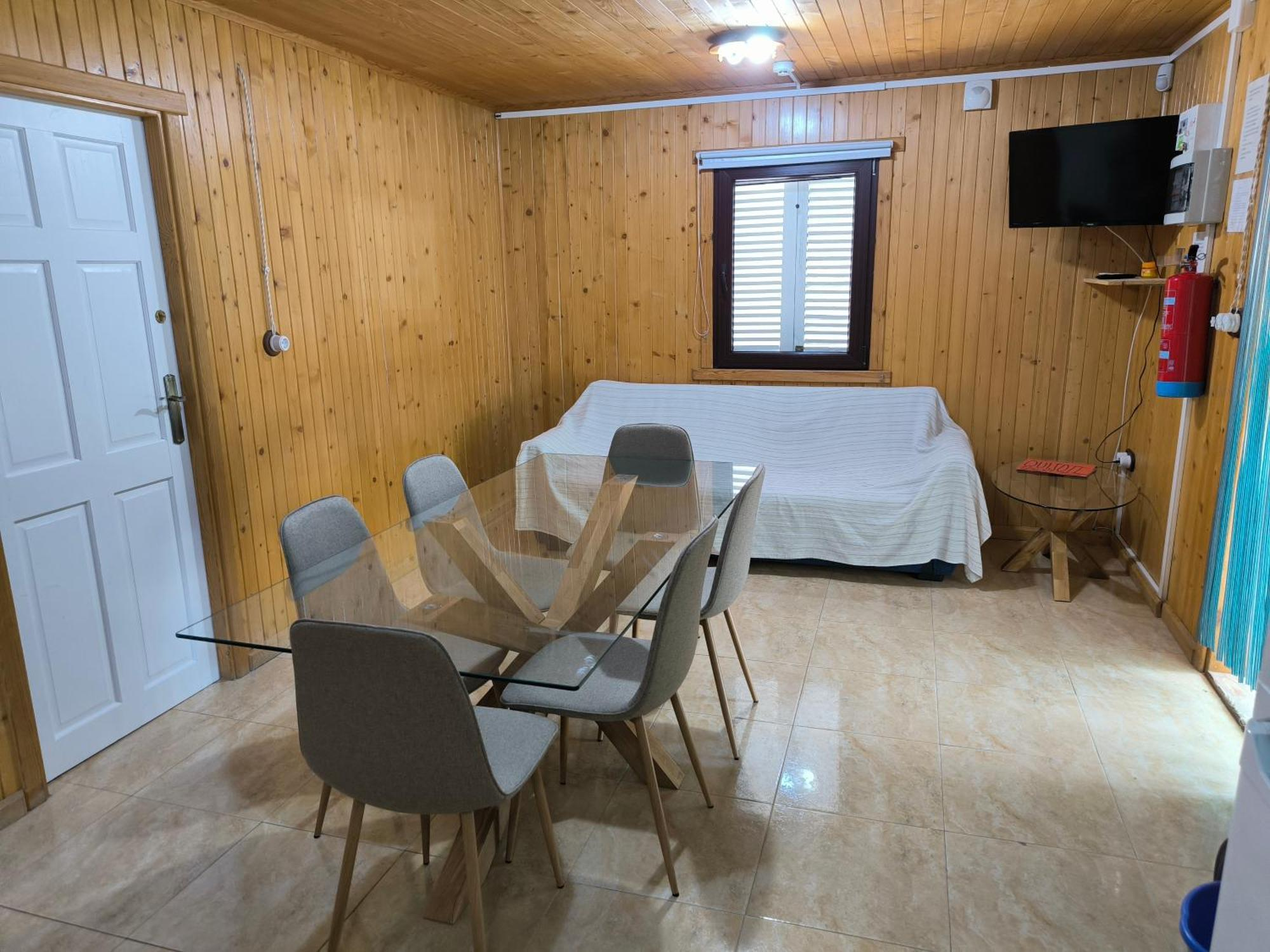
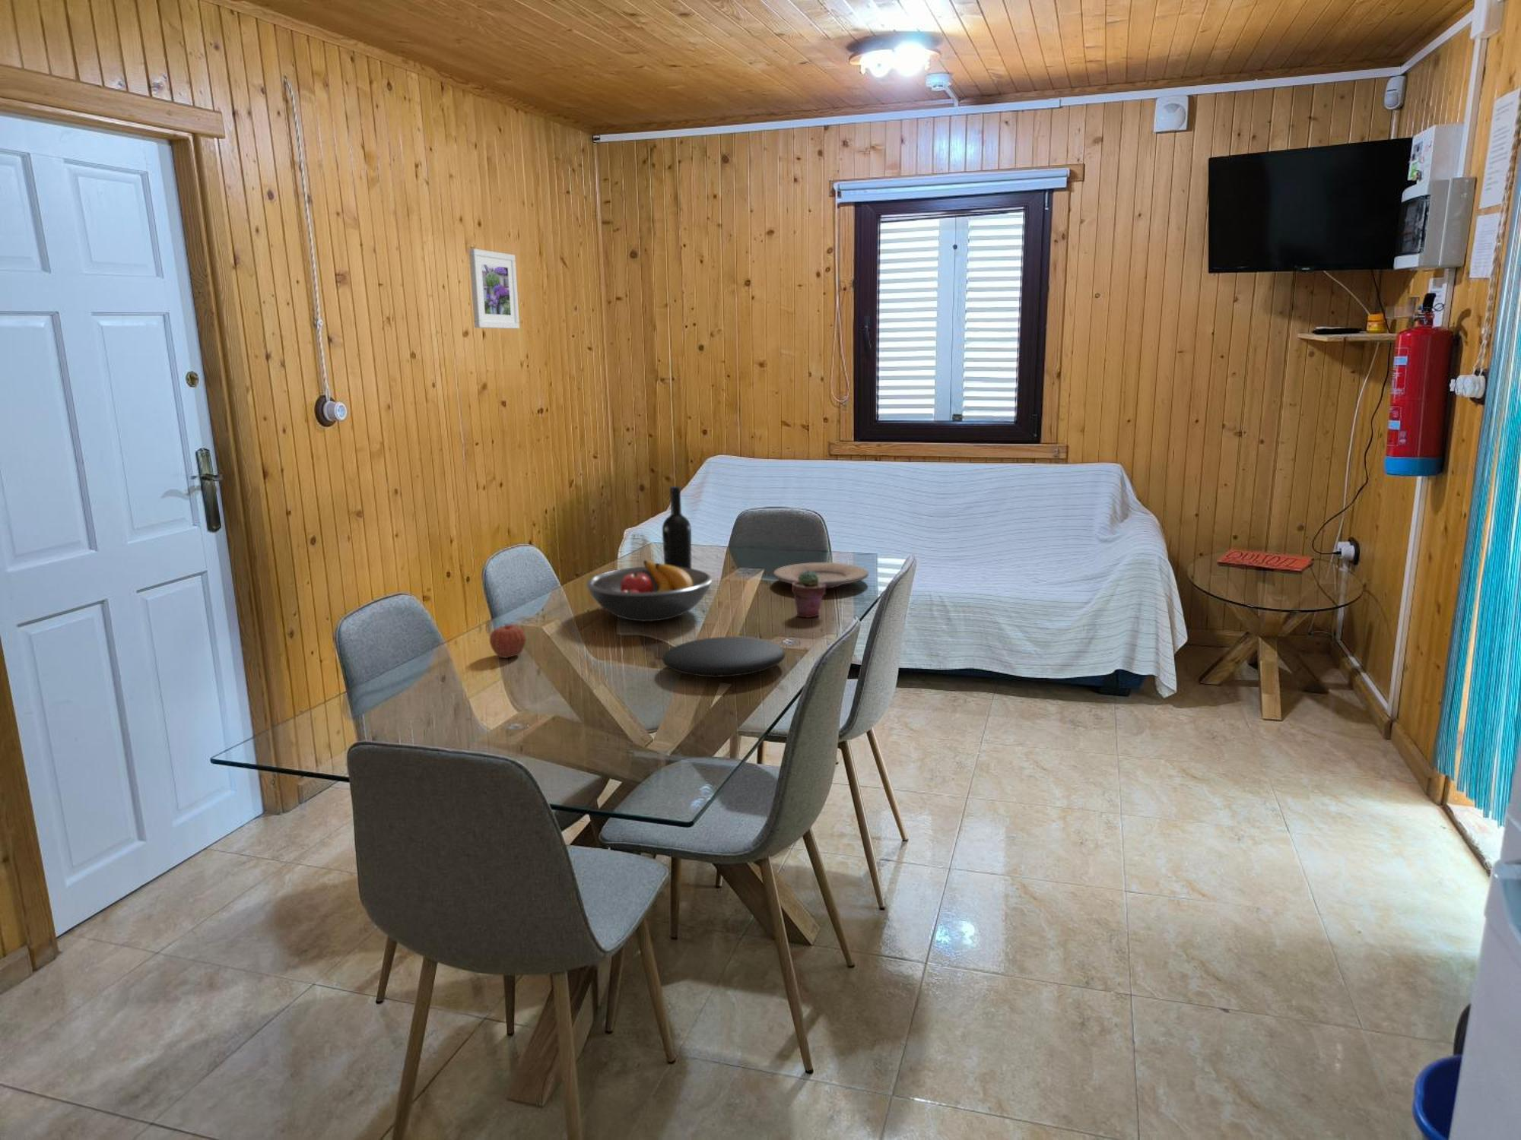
+ potted succulent [790,571,826,619]
+ plate [772,562,869,589]
+ plate [661,636,786,679]
+ apple [489,623,527,659]
+ wine bottle [661,486,692,569]
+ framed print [468,248,520,329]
+ fruit bowl [586,559,714,621]
